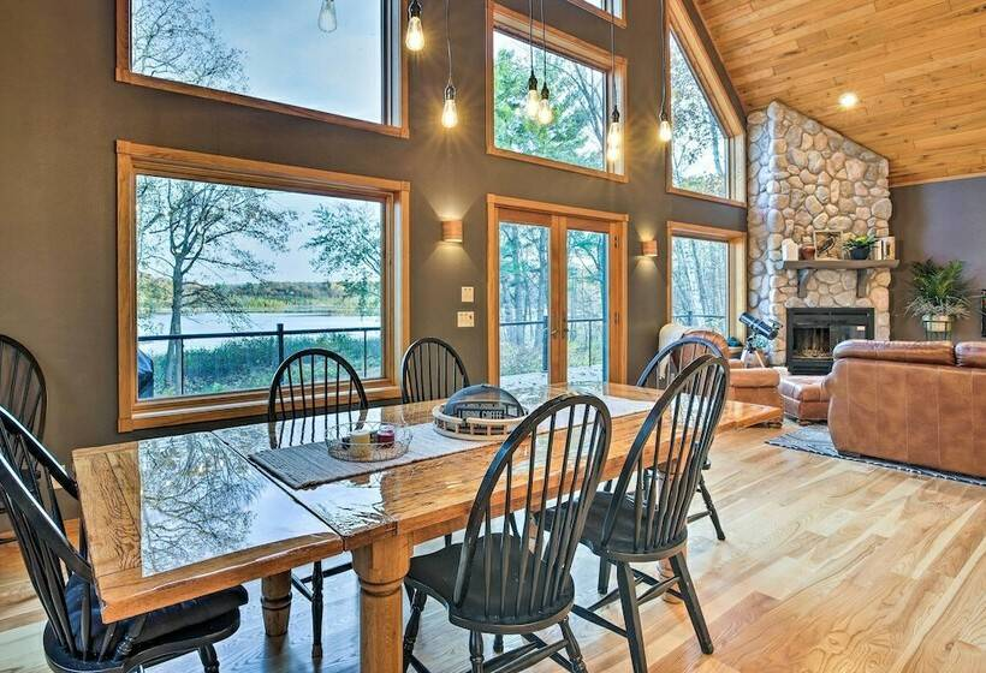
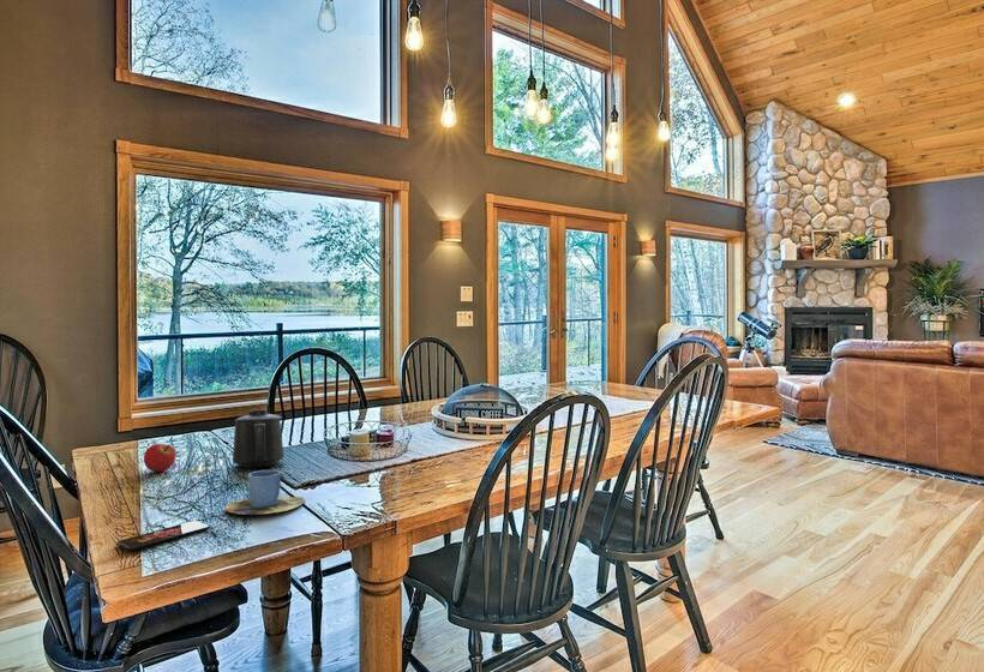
+ mug [232,408,286,468]
+ smartphone [116,520,210,552]
+ fruit [143,443,178,473]
+ cup [224,469,306,516]
